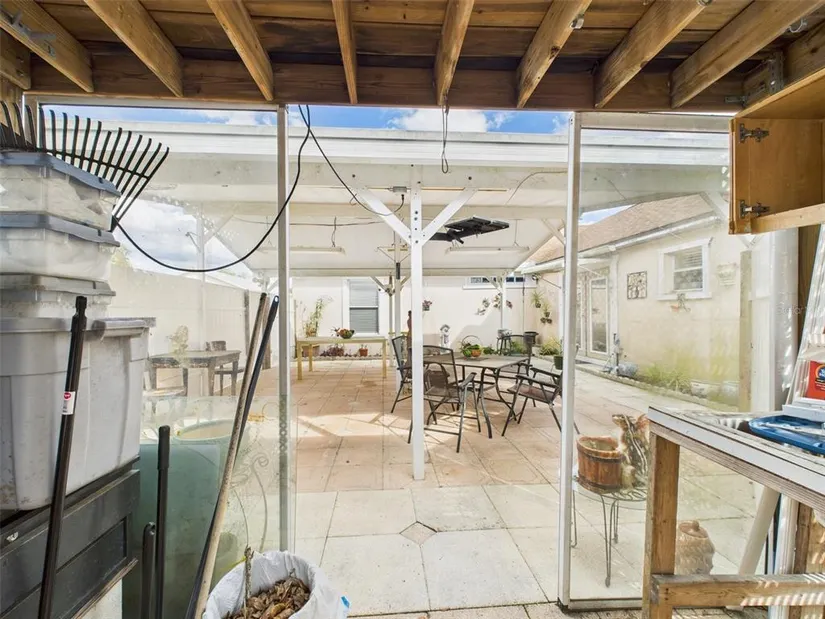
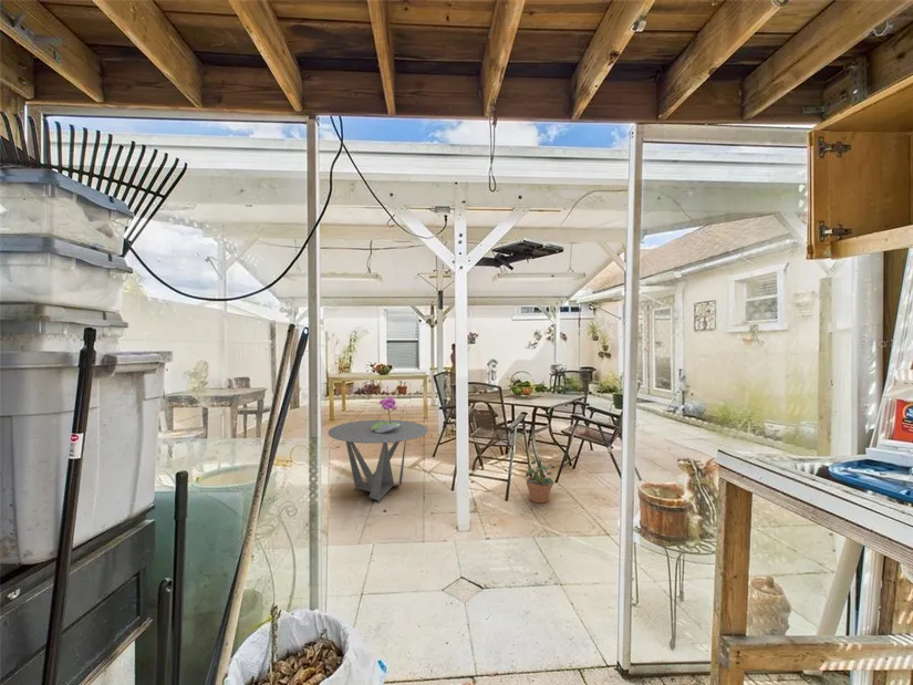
+ potted flower [371,396,400,434]
+ coffee table [328,418,429,504]
+ potted plant [522,459,557,504]
